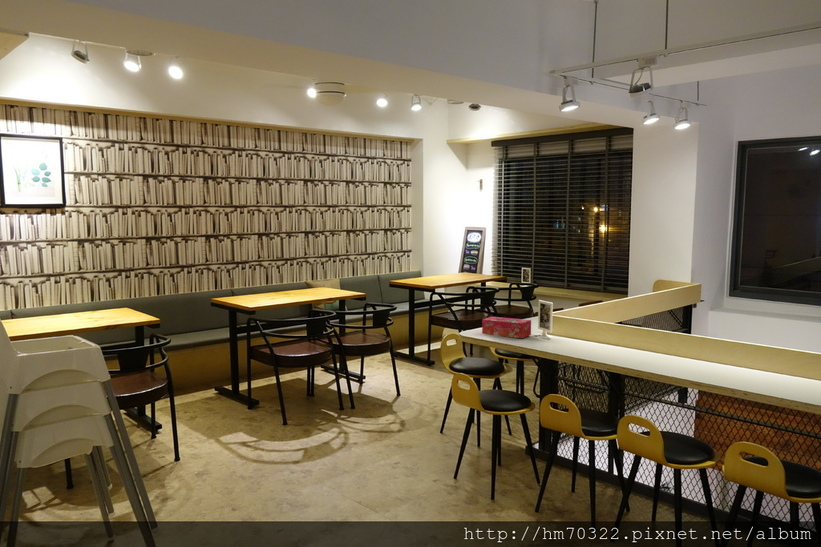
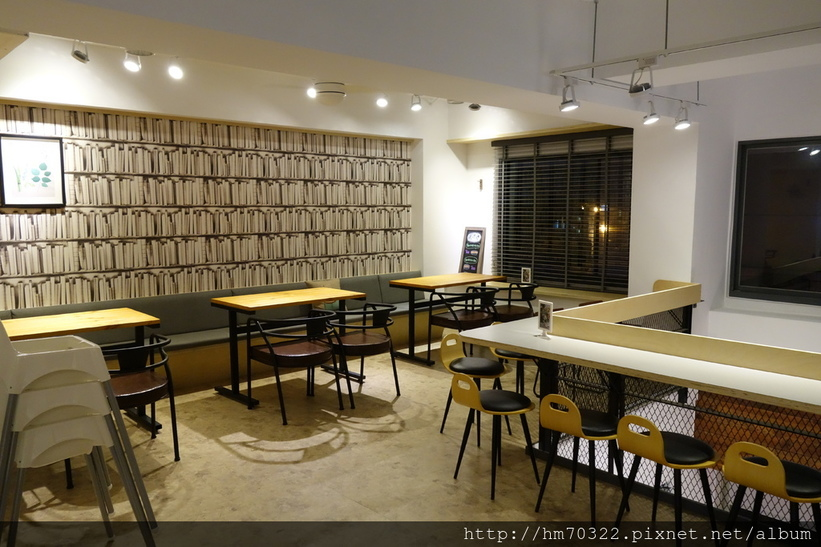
- tissue box [481,316,532,339]
